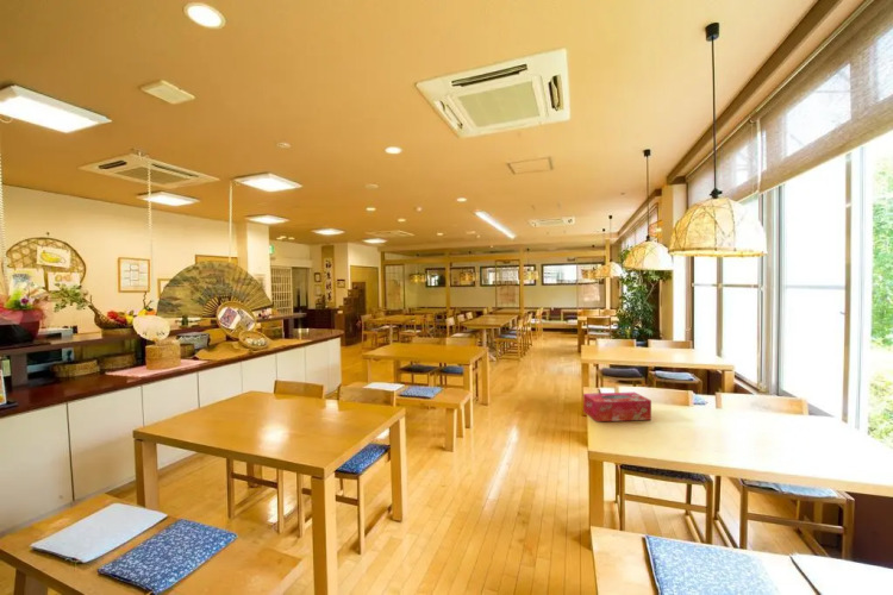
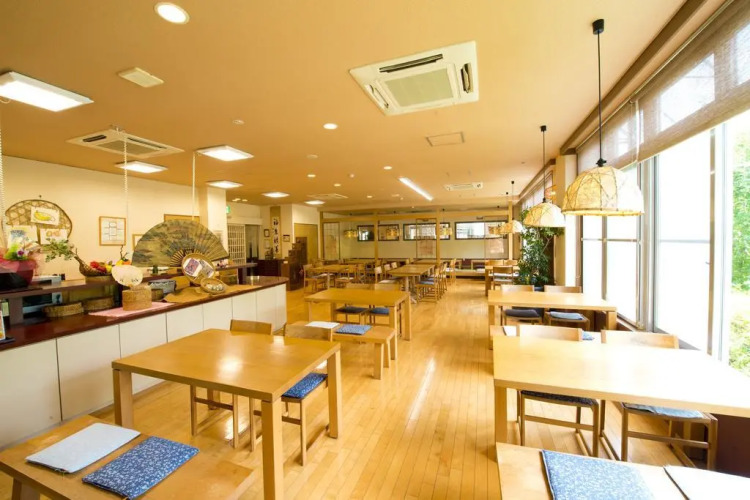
- tissue box [582,392,652,422]
